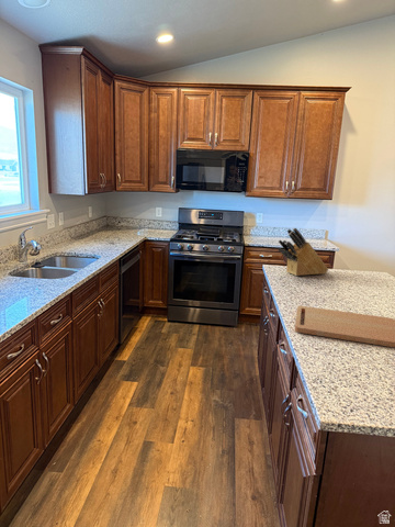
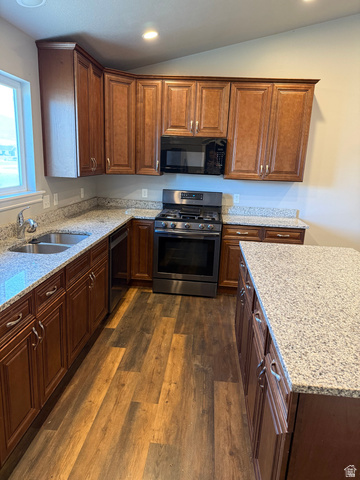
- cutting board [294,305,395,348]
- knife block [278,227,329,277]
